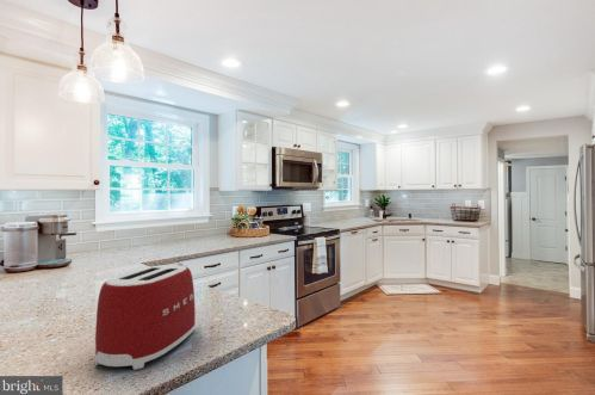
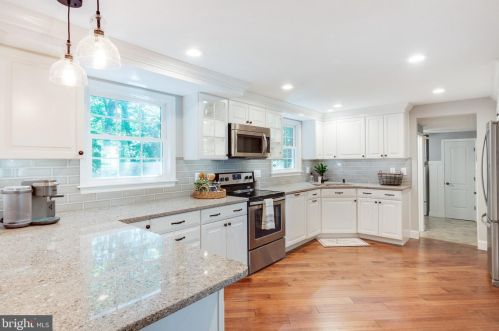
- toaster [94,261,197,371]
